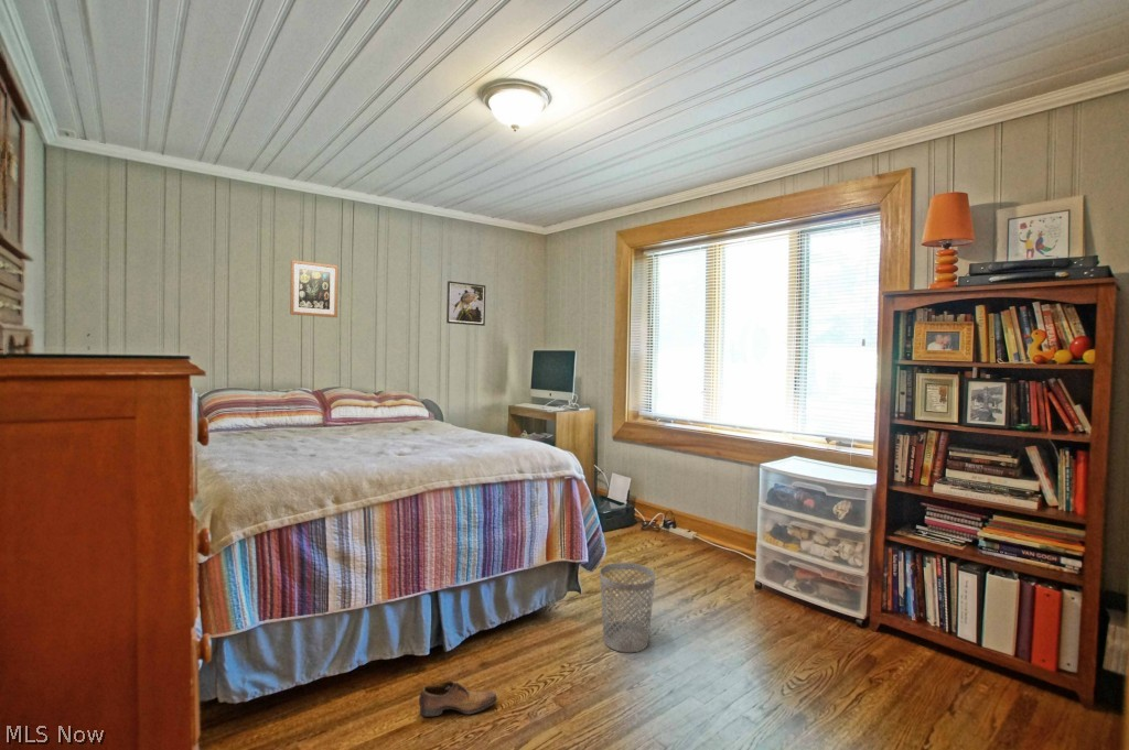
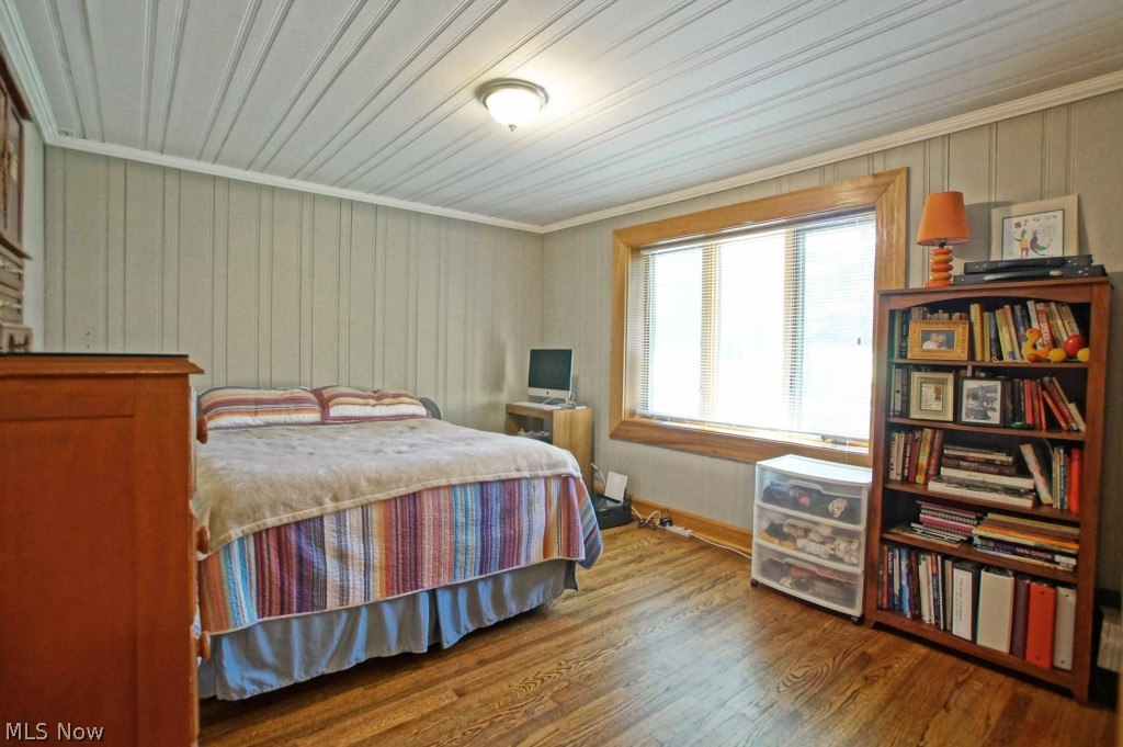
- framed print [445,280,486,327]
- wastebasket [599,562,657,653]
- shoe [418,680,498,717]
- wall art [289,259,340,318]
